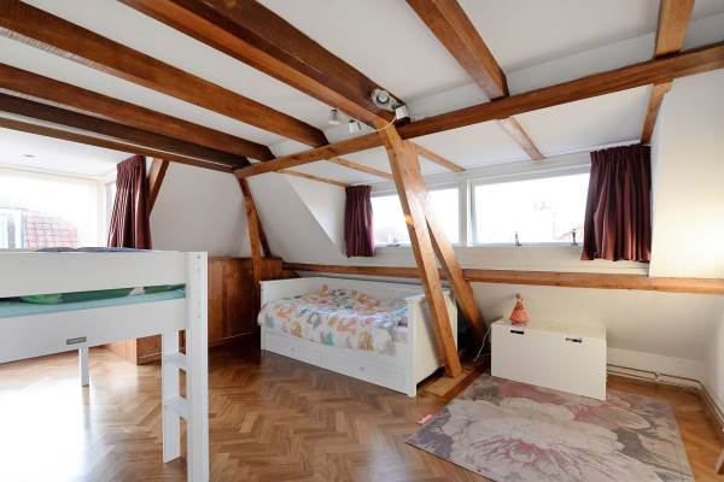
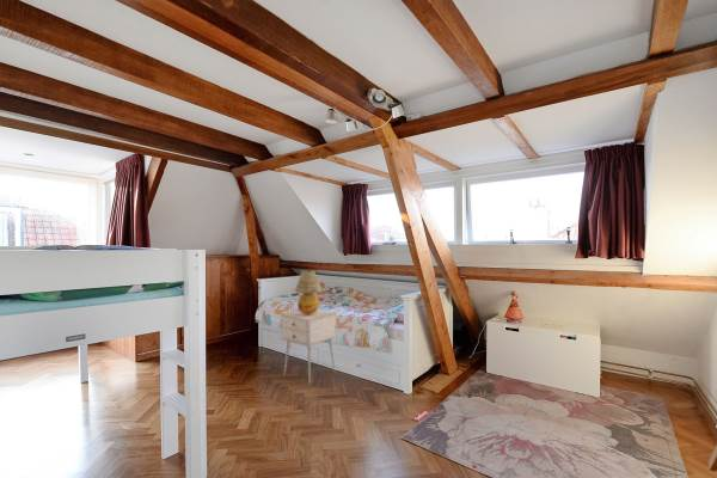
+ nightstand [280,308,337,385]
+ table lamp [294,269,323,314]
